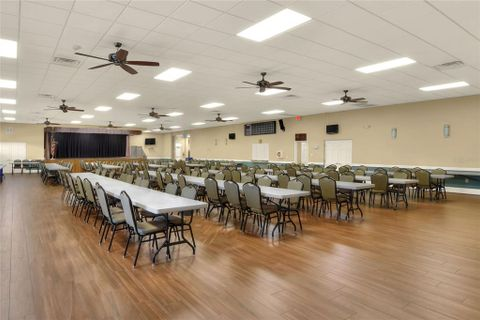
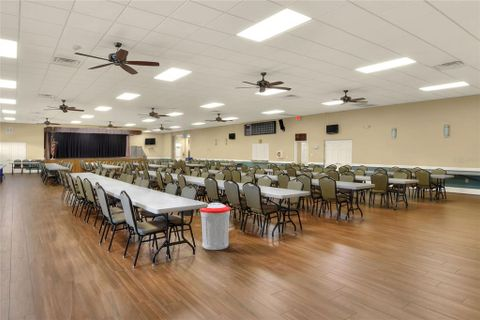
+ trash can [199,202,232,251]
